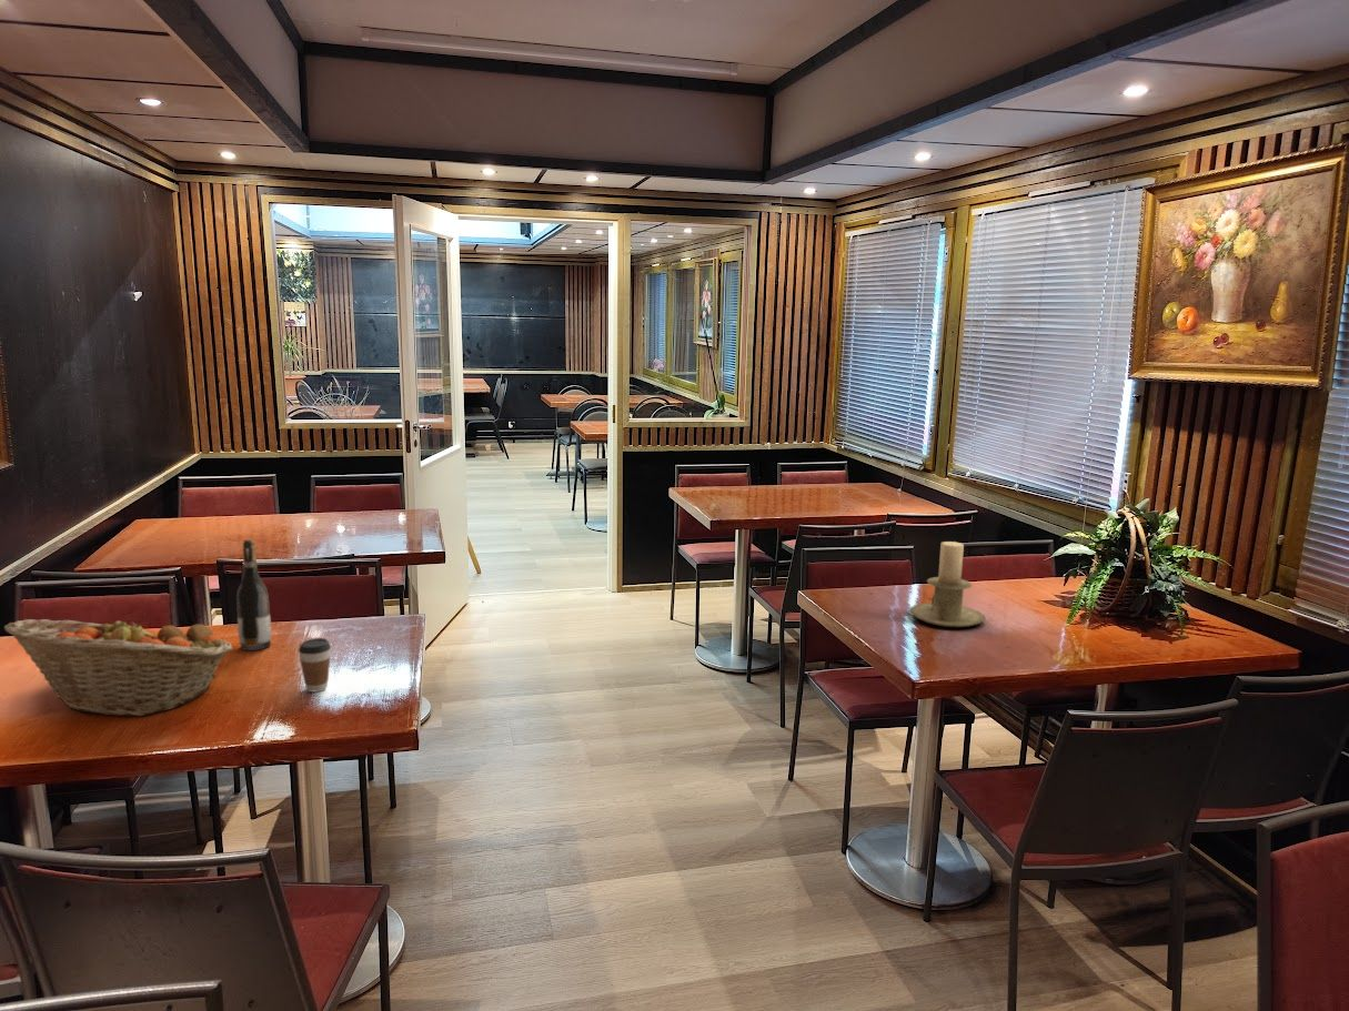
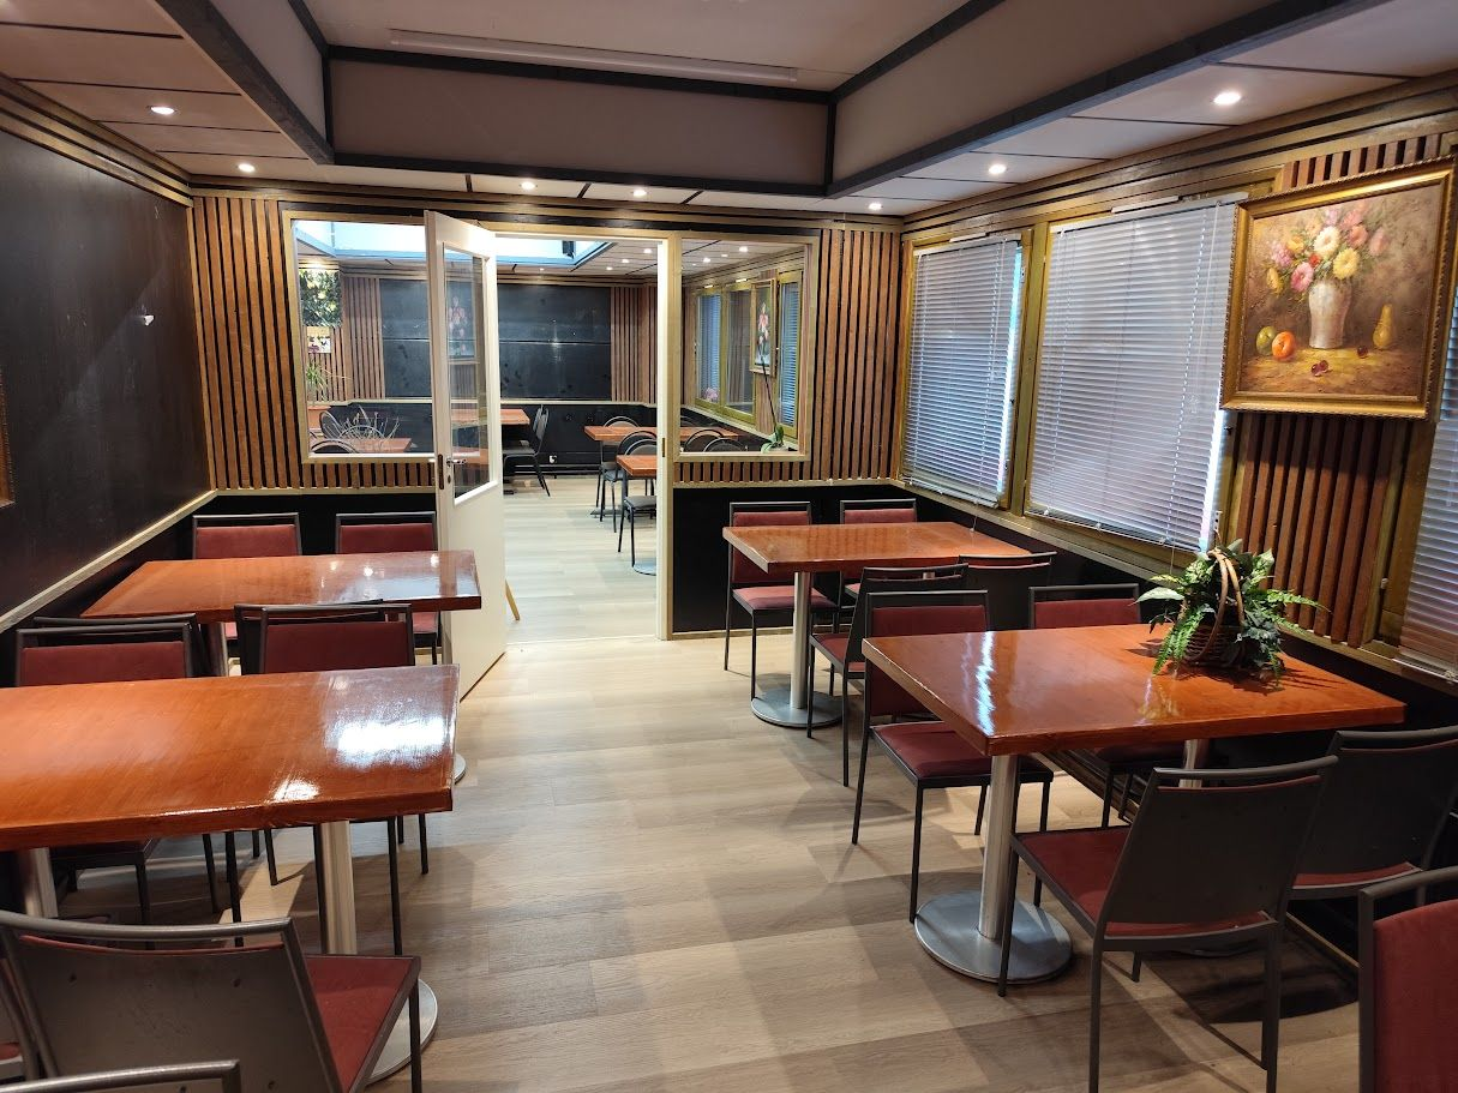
- candle holder [908,540,987,628]
- fruit basket [3,613,234,717]
- wine bottle [235,538,272,651]
- coffee cup [298,637,332,692]
